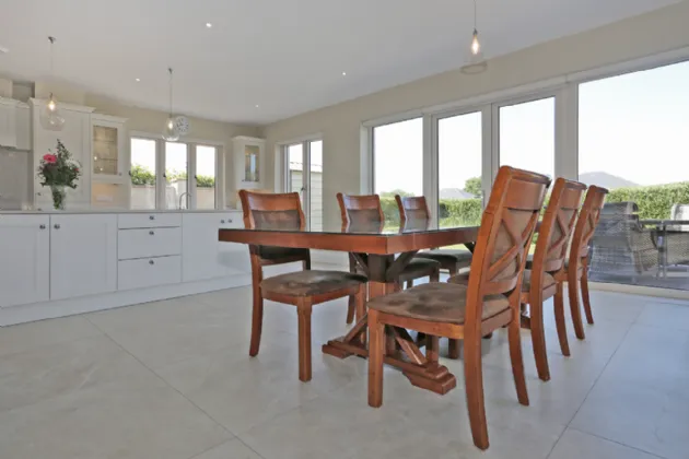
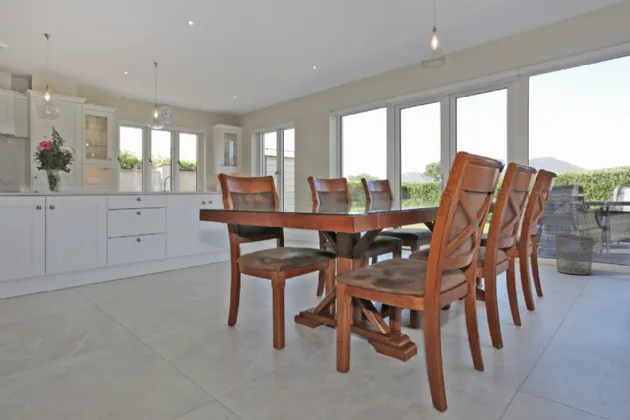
+ waste bin [554,234,594,276]
